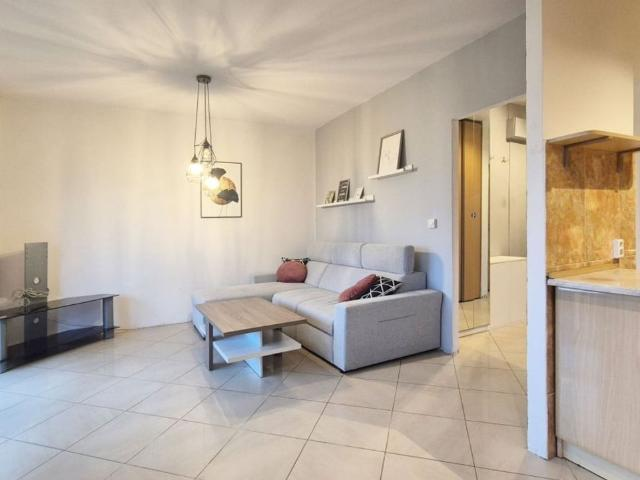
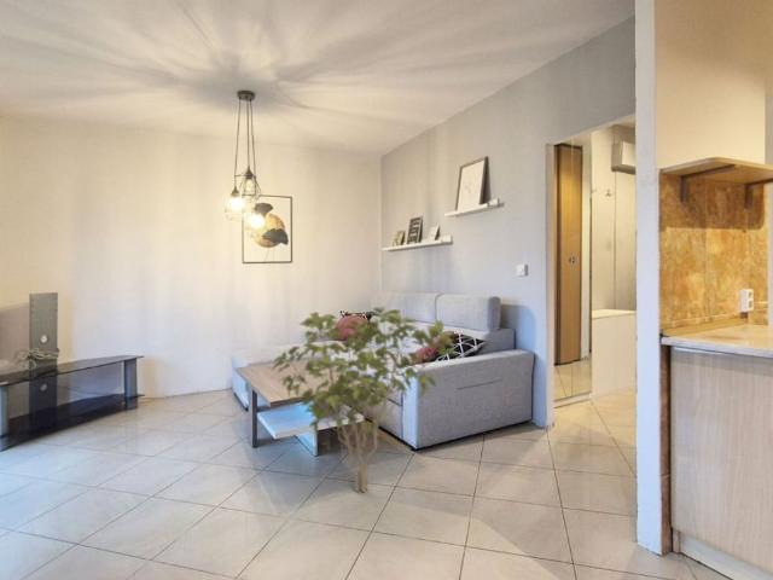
+ shrub [272,306,459,493]
